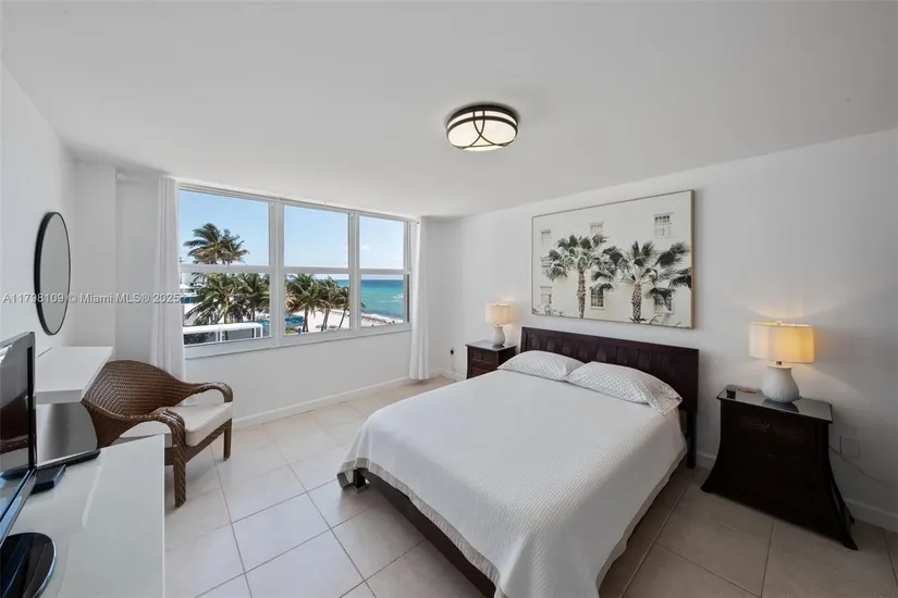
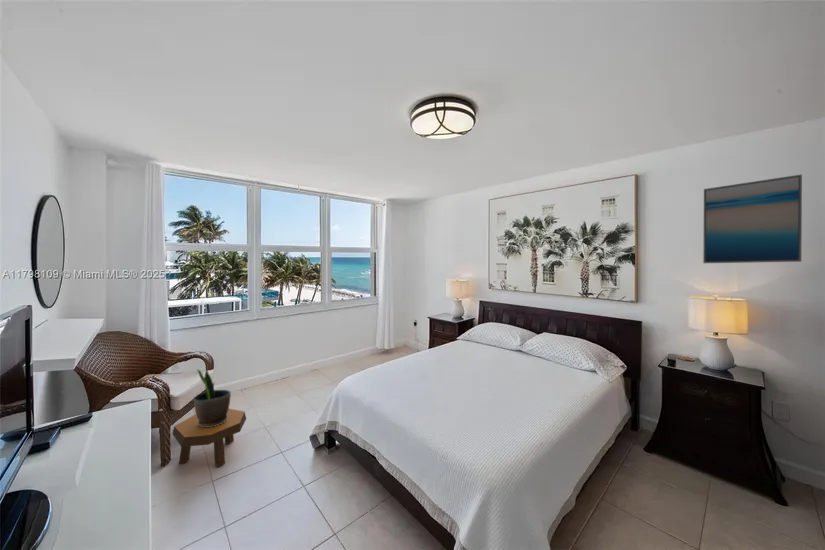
+ potted plant [193,366,232,427]
+ footstool [171,408,247,468]
+ wall art [702,173,803,264]
